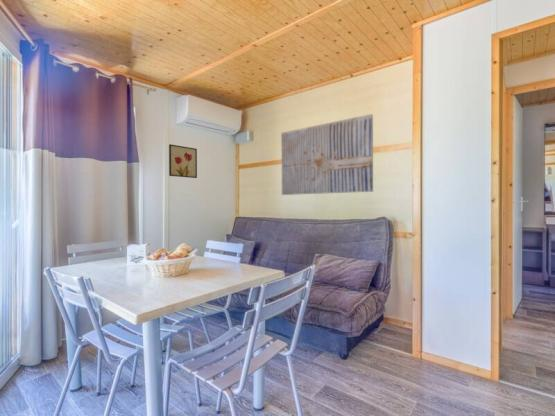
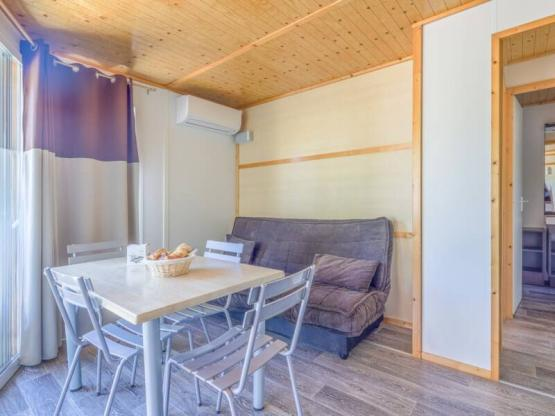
- wall art [280,113,374,196]
- wall art [168,143,198,179]
